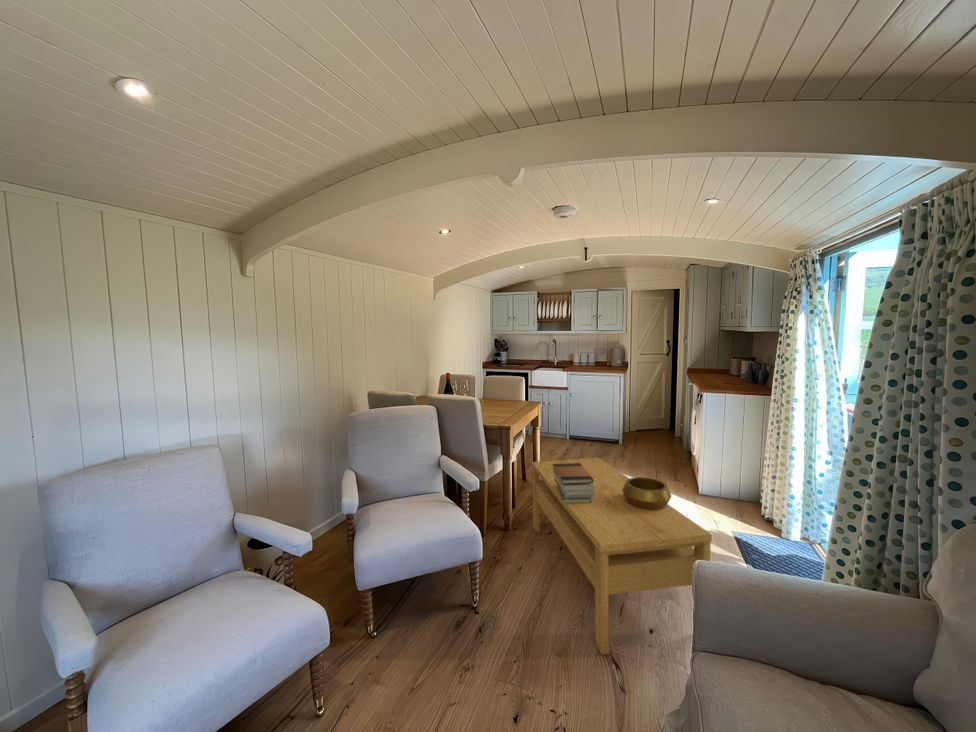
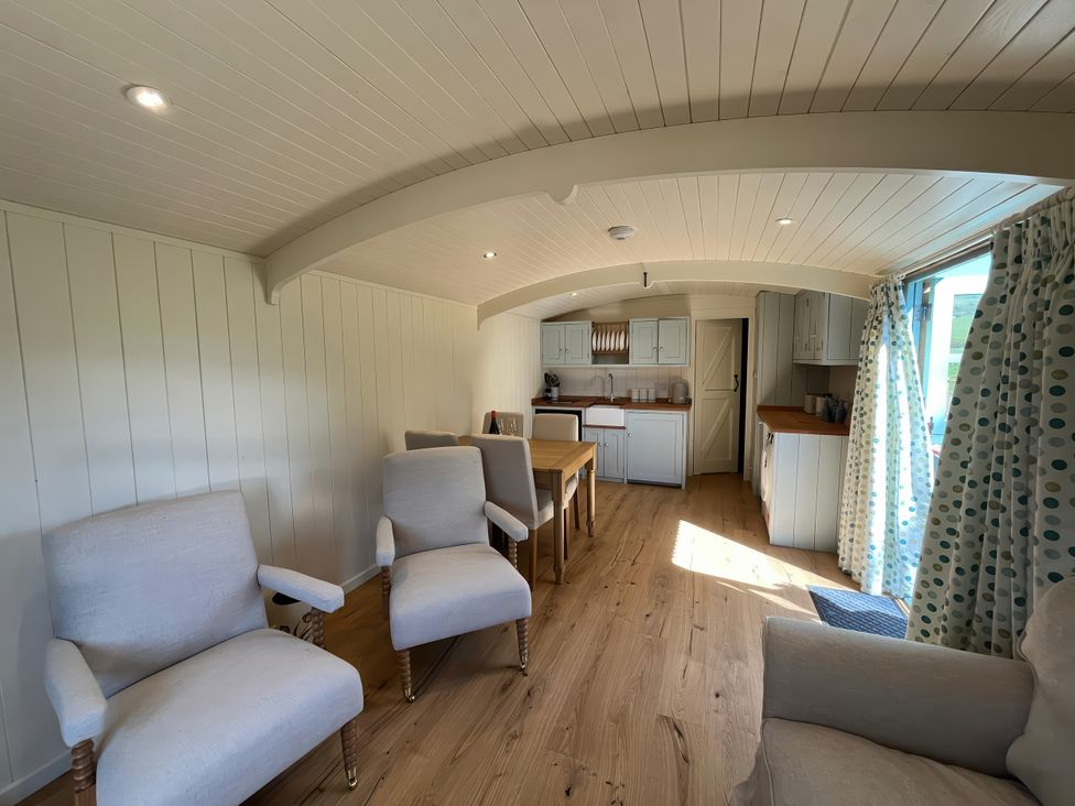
- decorative bowl [622,476,672,510]
- coffee table [531,457,713,656]
- book stack [552,463,595,503]
